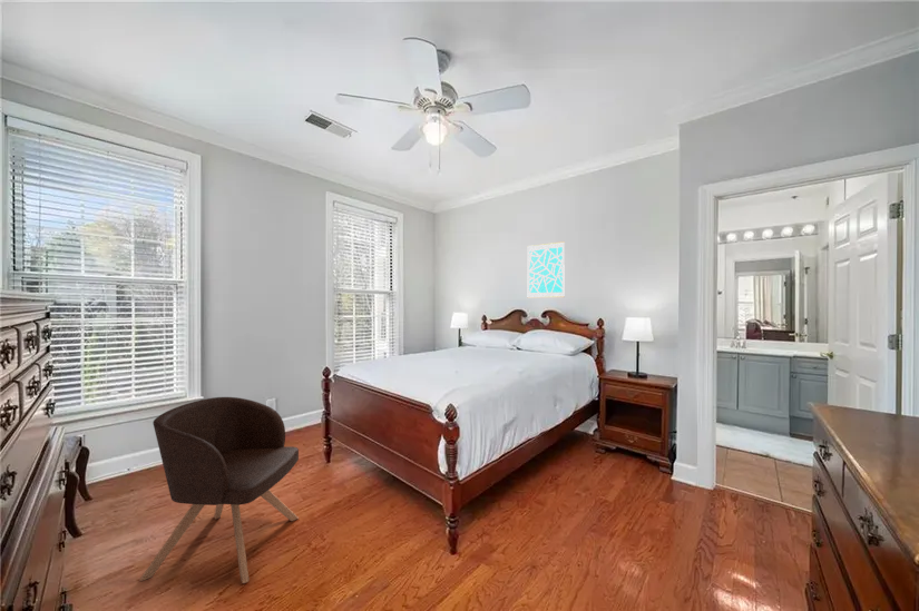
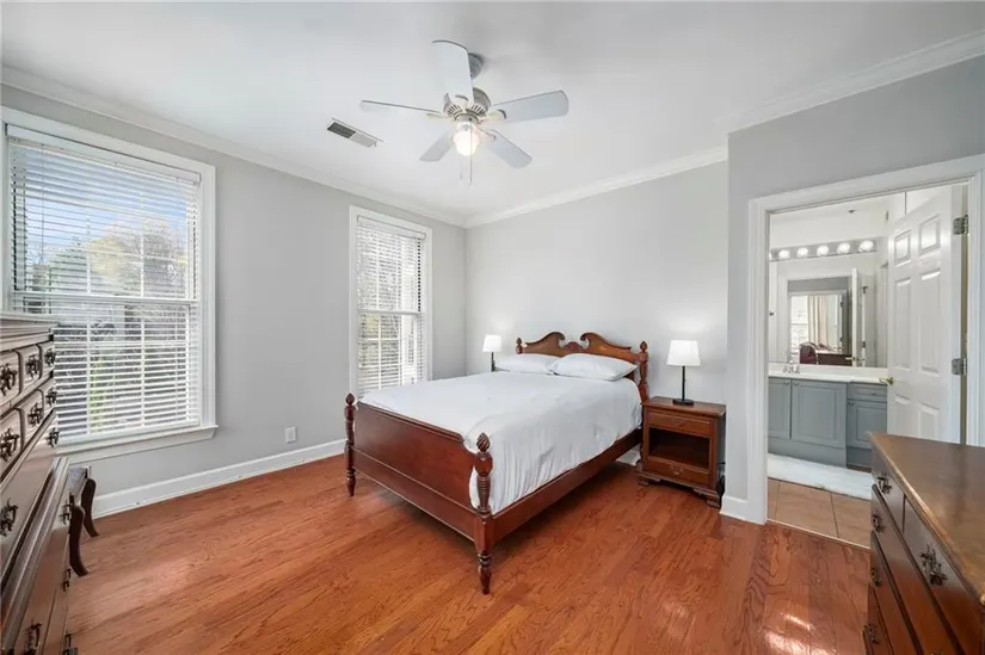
- wall art [527,240,566,298]
- armchair [138,396,300,584]
